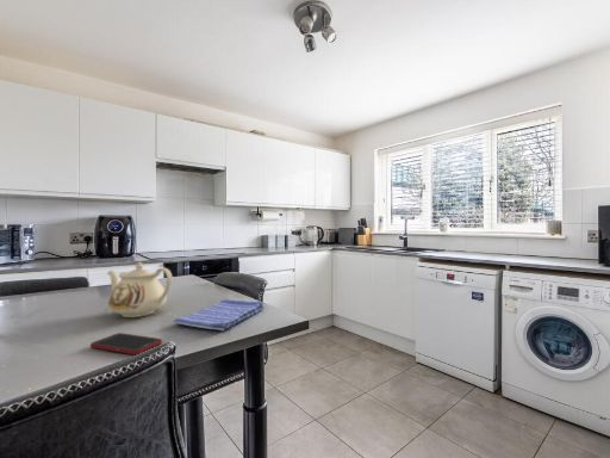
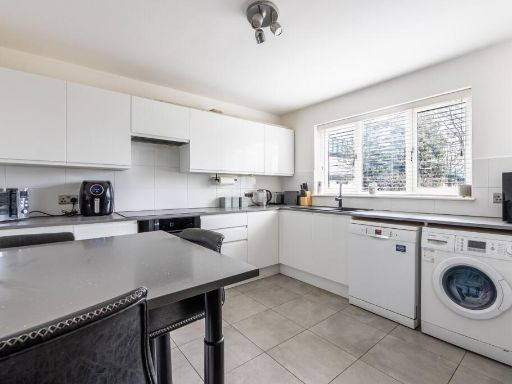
- teapot [106,260,173,318]
- cell phone [89,332,163,355]
- dish towel [173,298,266,332]
